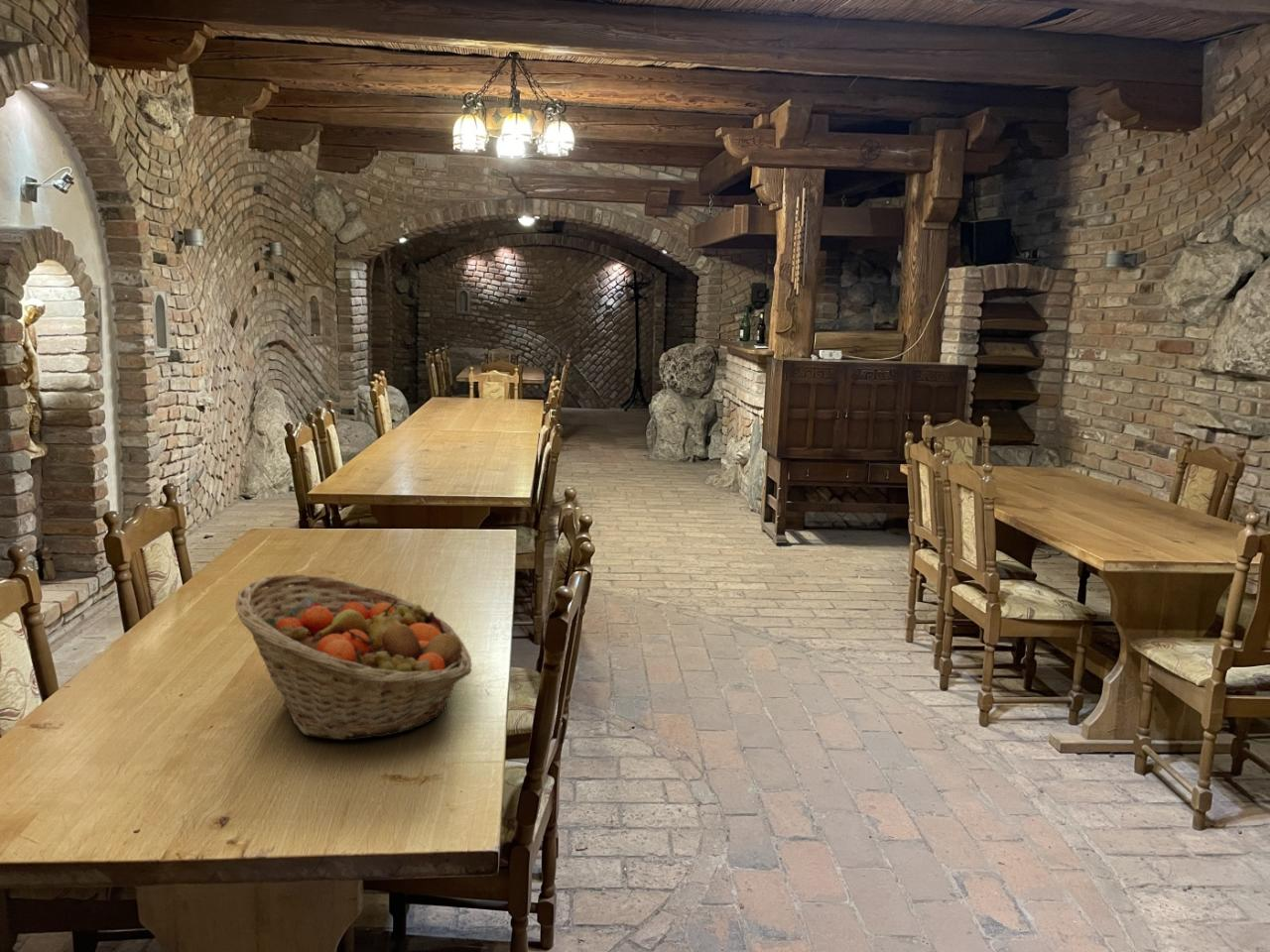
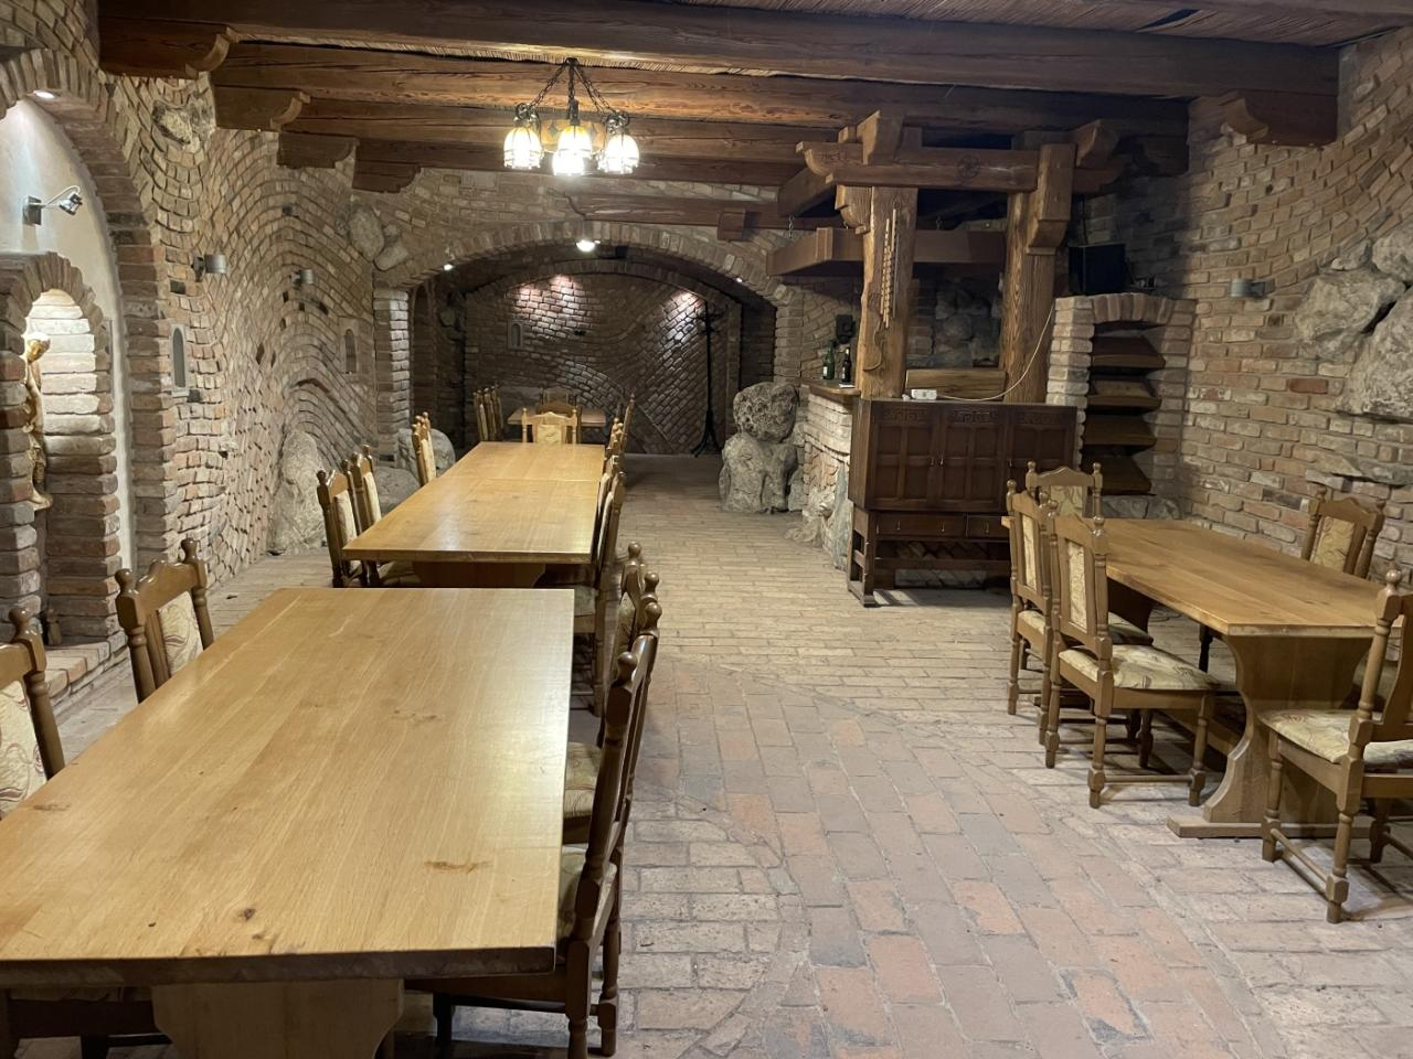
- fruit basket [235,573,473,741]
